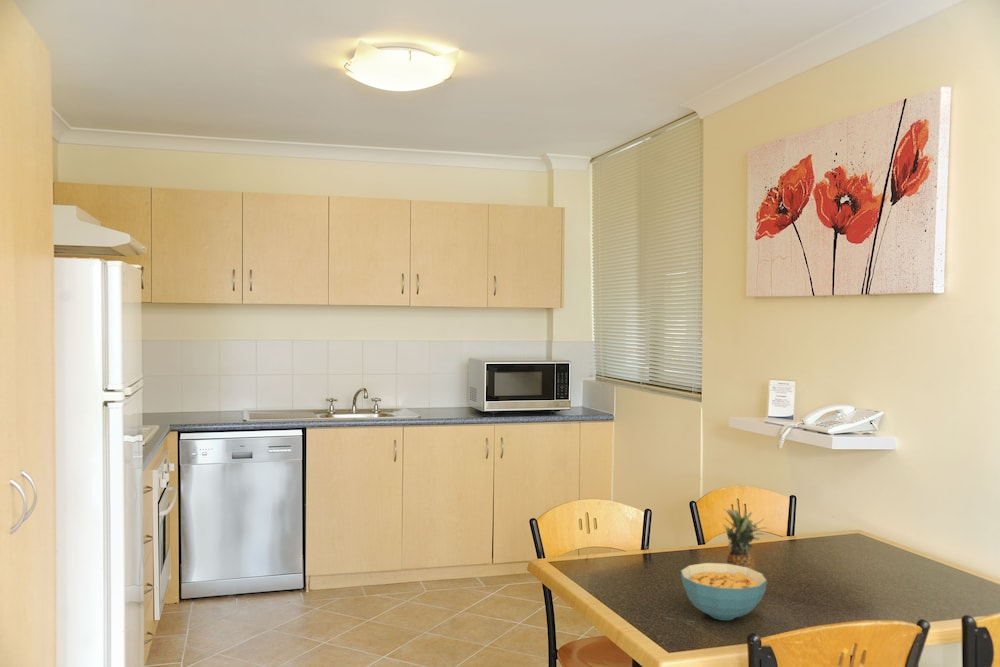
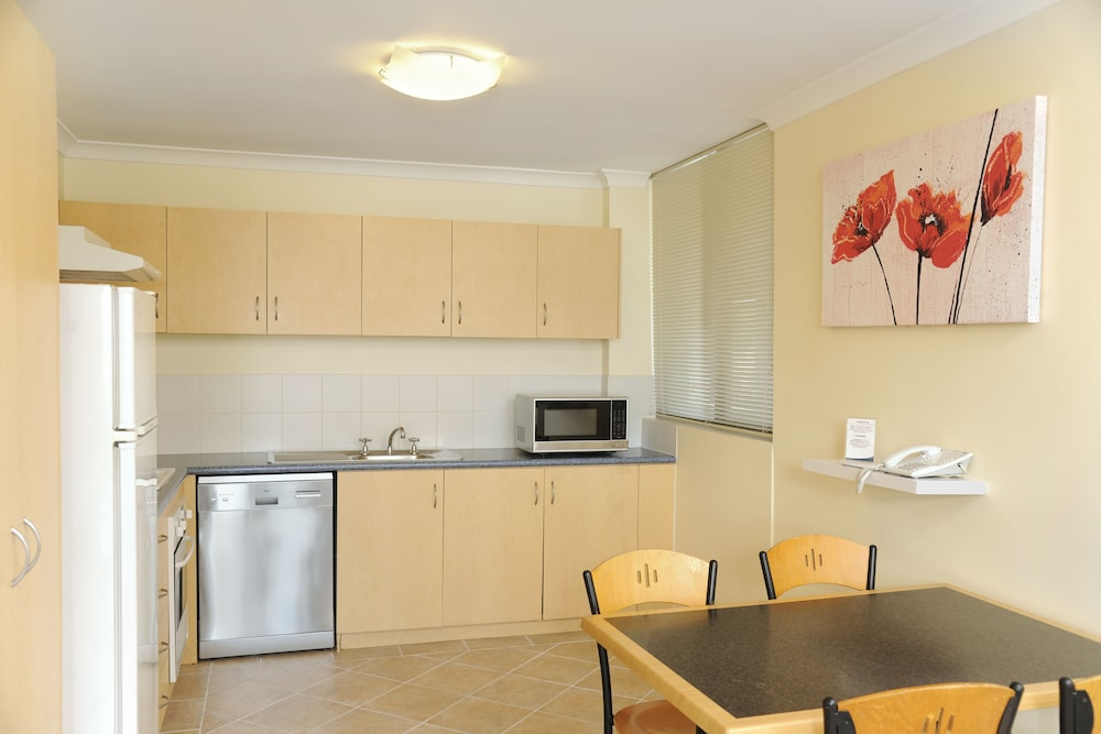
- fruit [722,508,768,571]
- cereal bowl [680,562,768,621]
